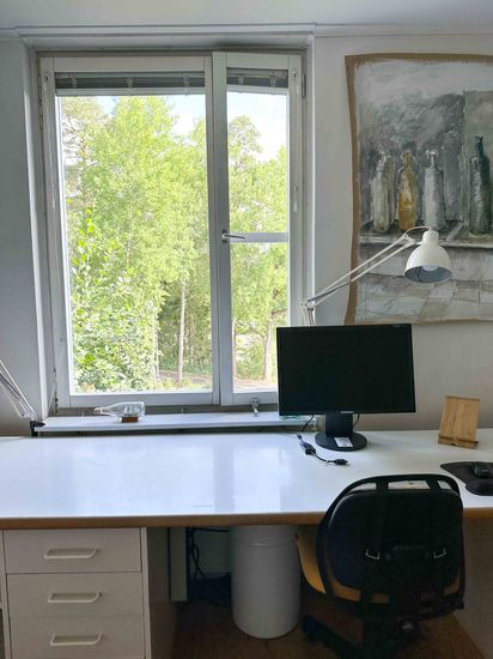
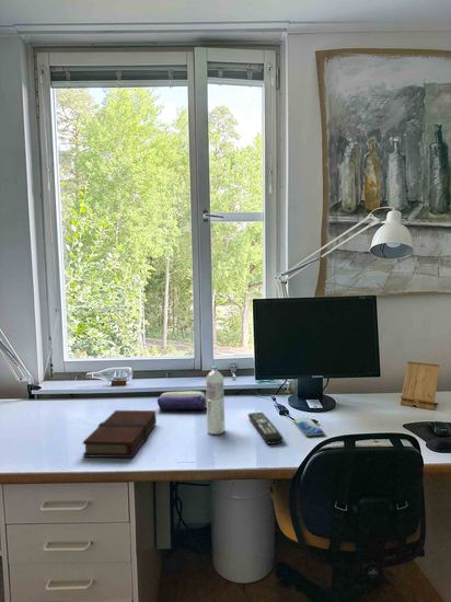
+ remote control [247,412,285,445]
+ smartphone [292,417,325,438]
+ pencil case [157,390,207,412]
+ water bottle [205,366,227,436]
+ book [82,409,158,459]
